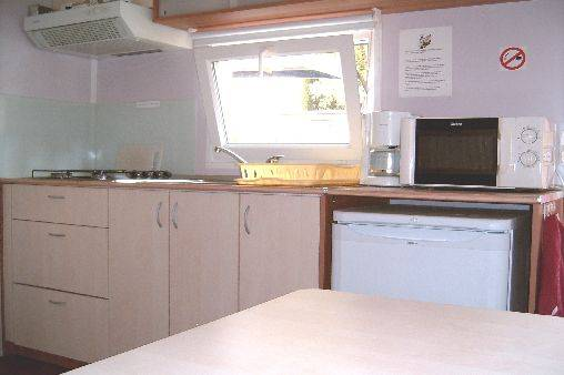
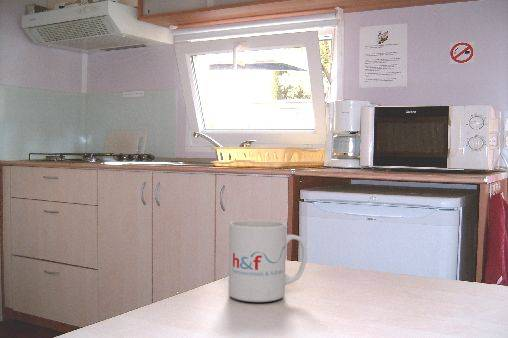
+ mug [228,219,308,303]
